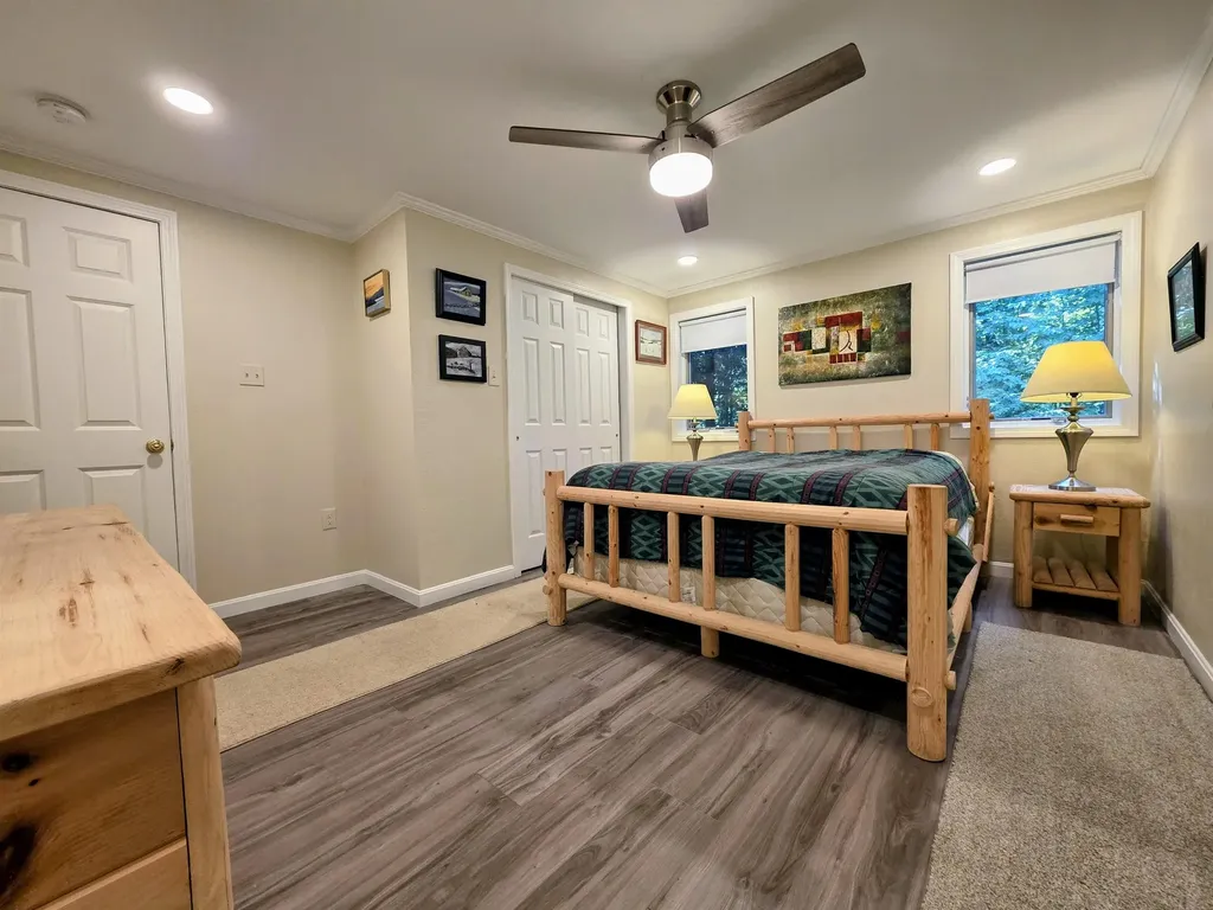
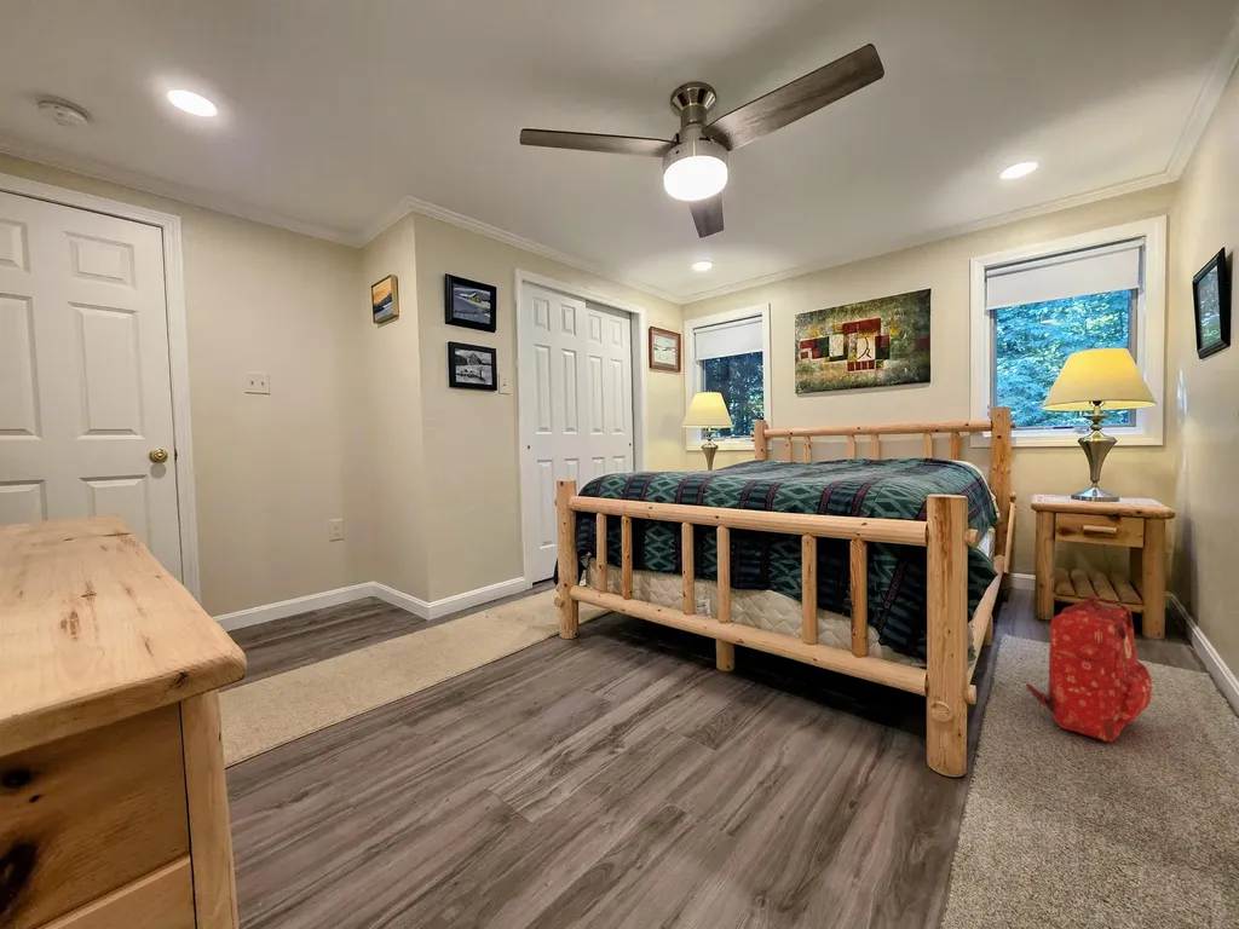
+ backpack [1025,594,1153,743]
